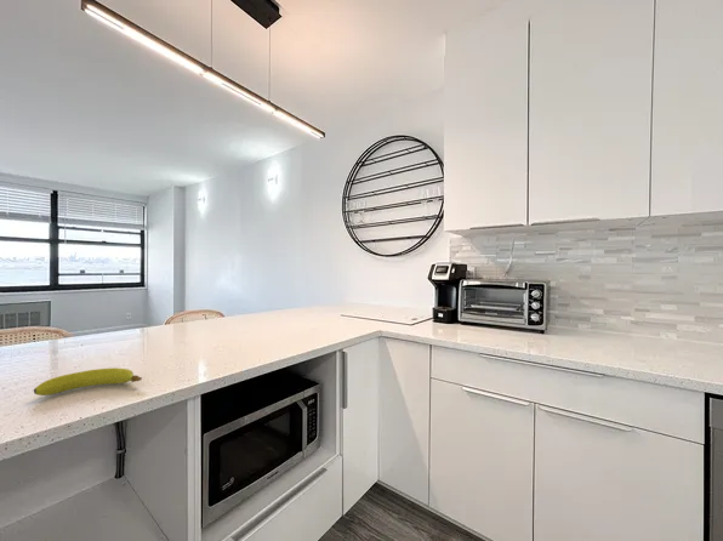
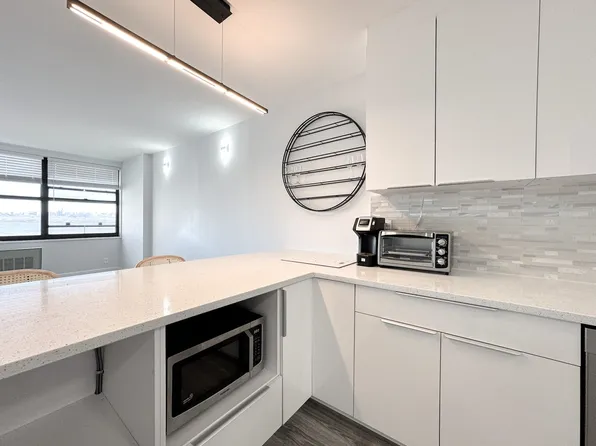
- fruit [33,366,143,397]
